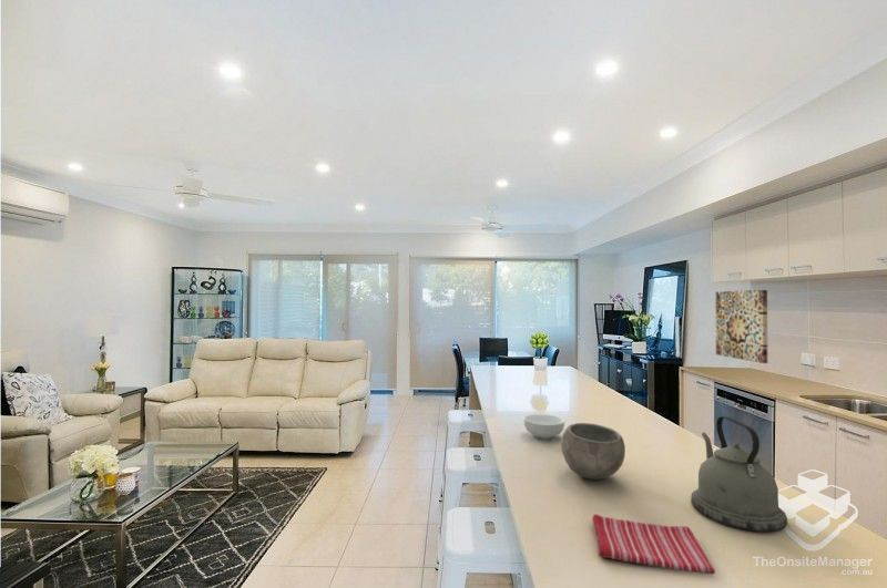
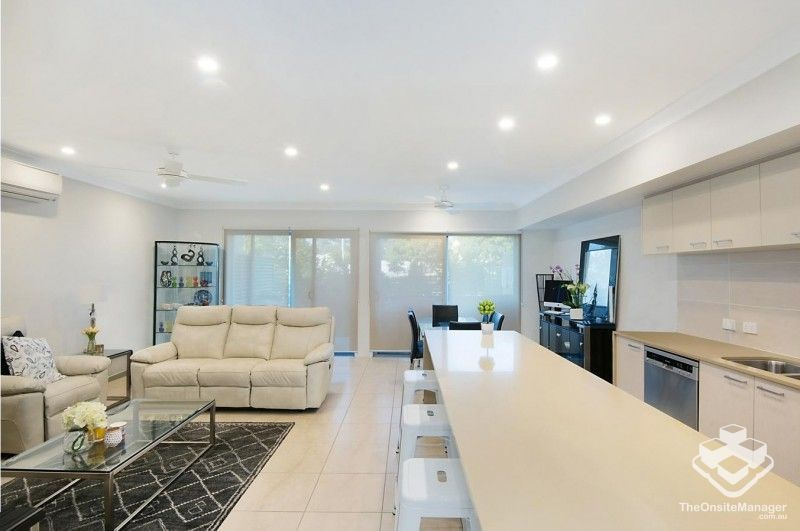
- kettle [690,415,788,533]
- dish towel [591,513,716,575]
- cereal bowl [523,413,565,440]
- bowl [560,422,626,481]
- wall art [715,289,768,364]
